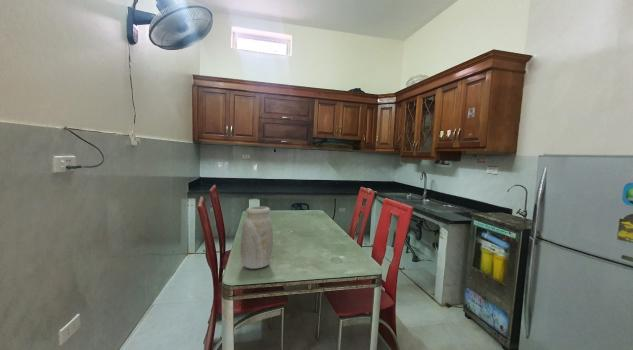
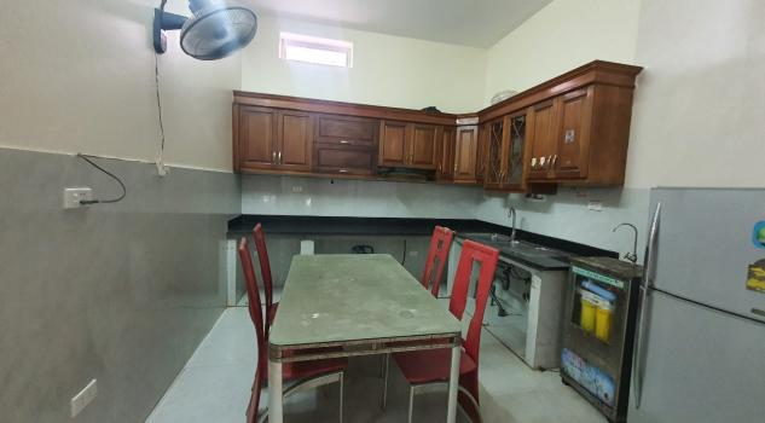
- vase [240,205,274,270]
